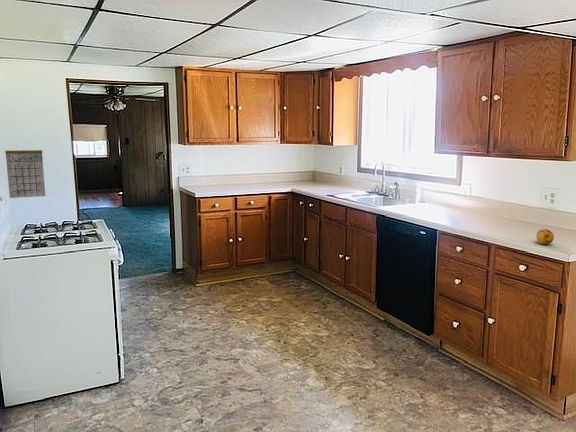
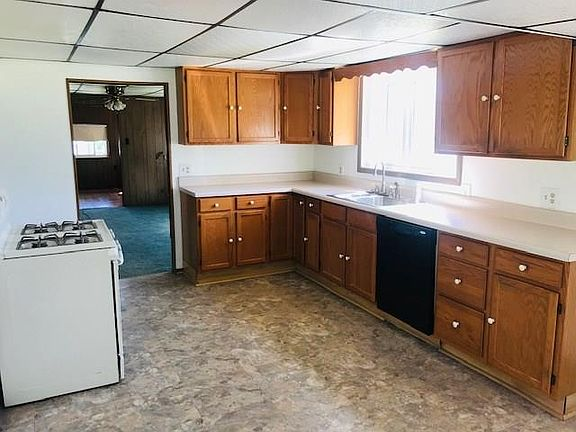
- fruit [536,228,555,246]
- calendar [4,141,46,199]
